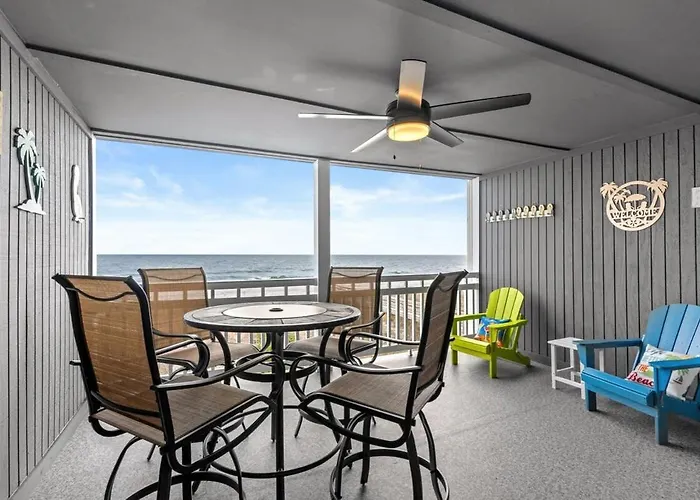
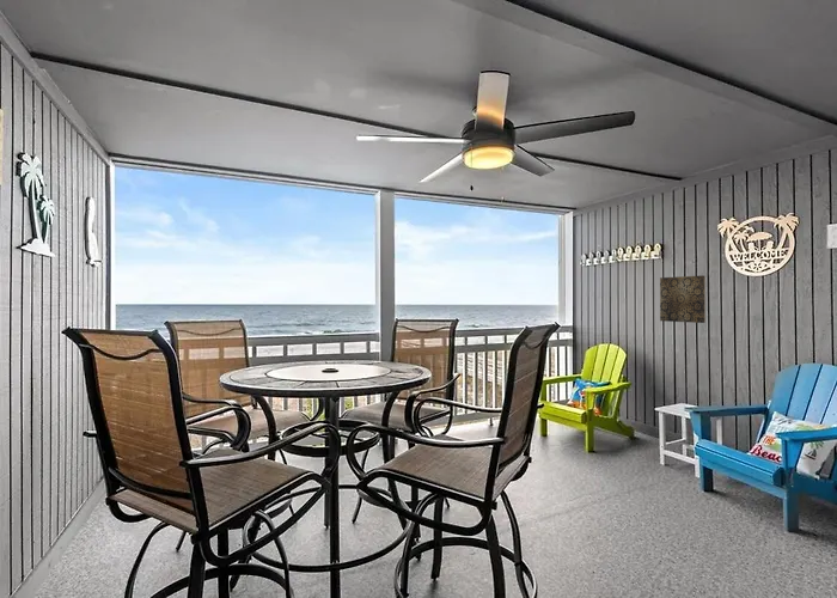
+ wall art [659,274,707,324]
